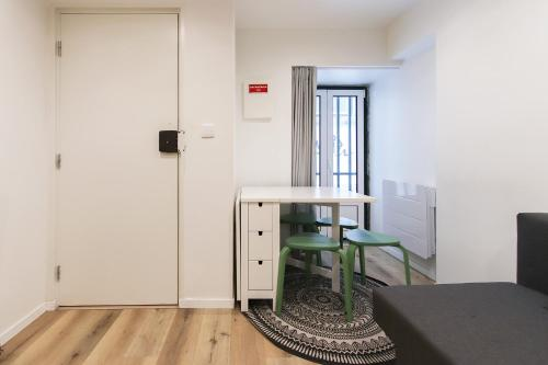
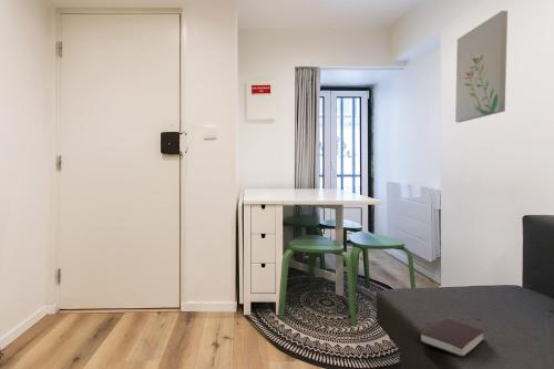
+ wall art [454,10,509,123]
+ book [419,318,485,358]
